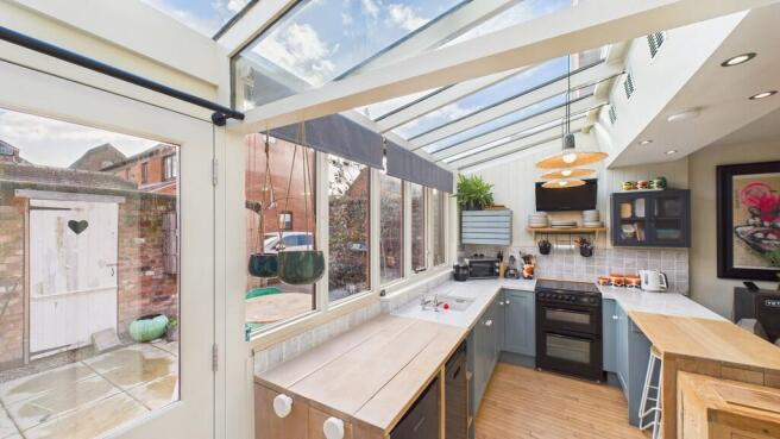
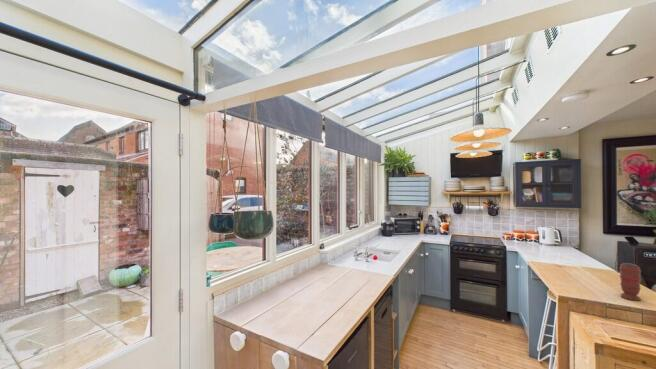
+ spice grinder [618,262,642,302]
